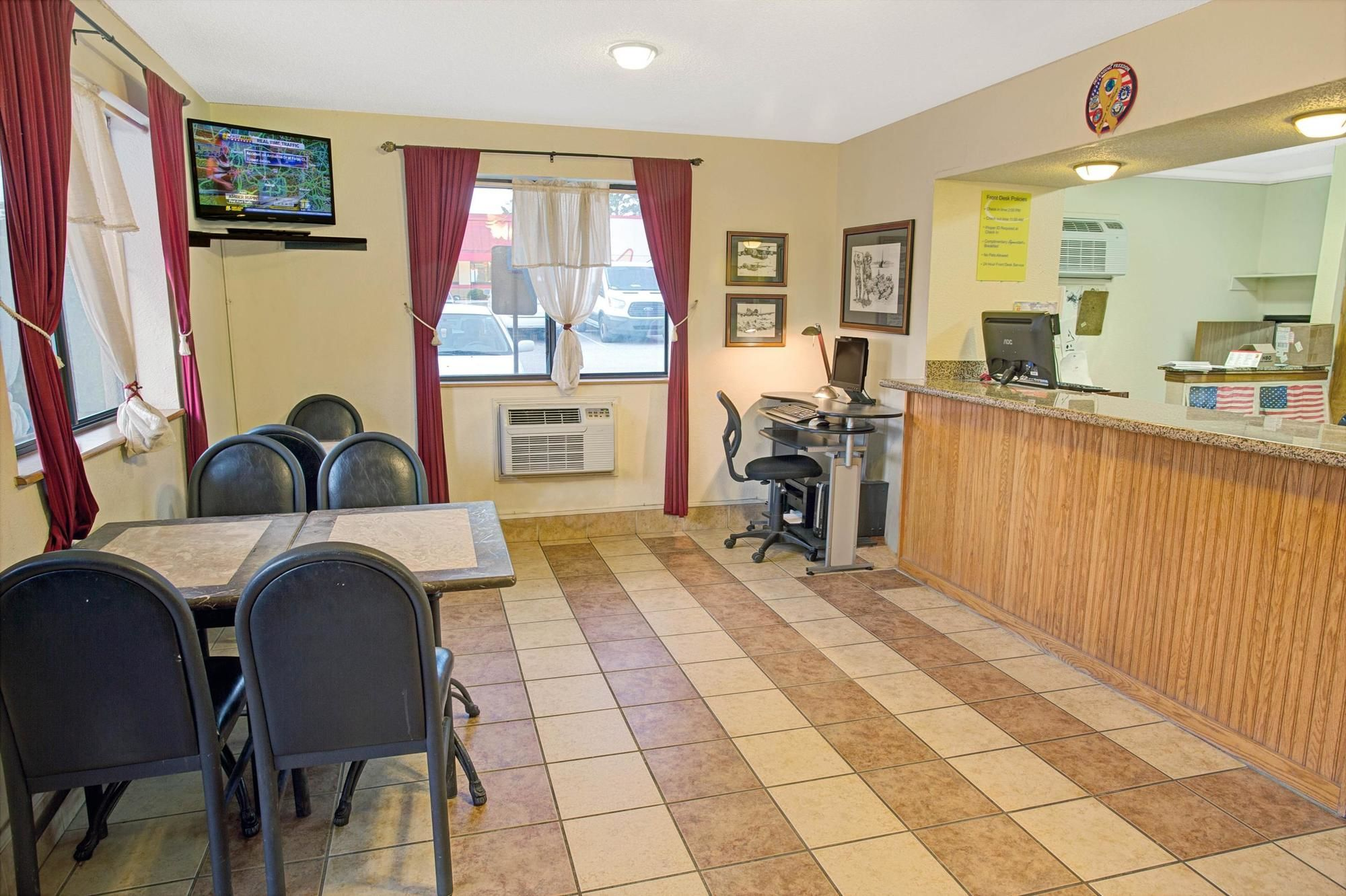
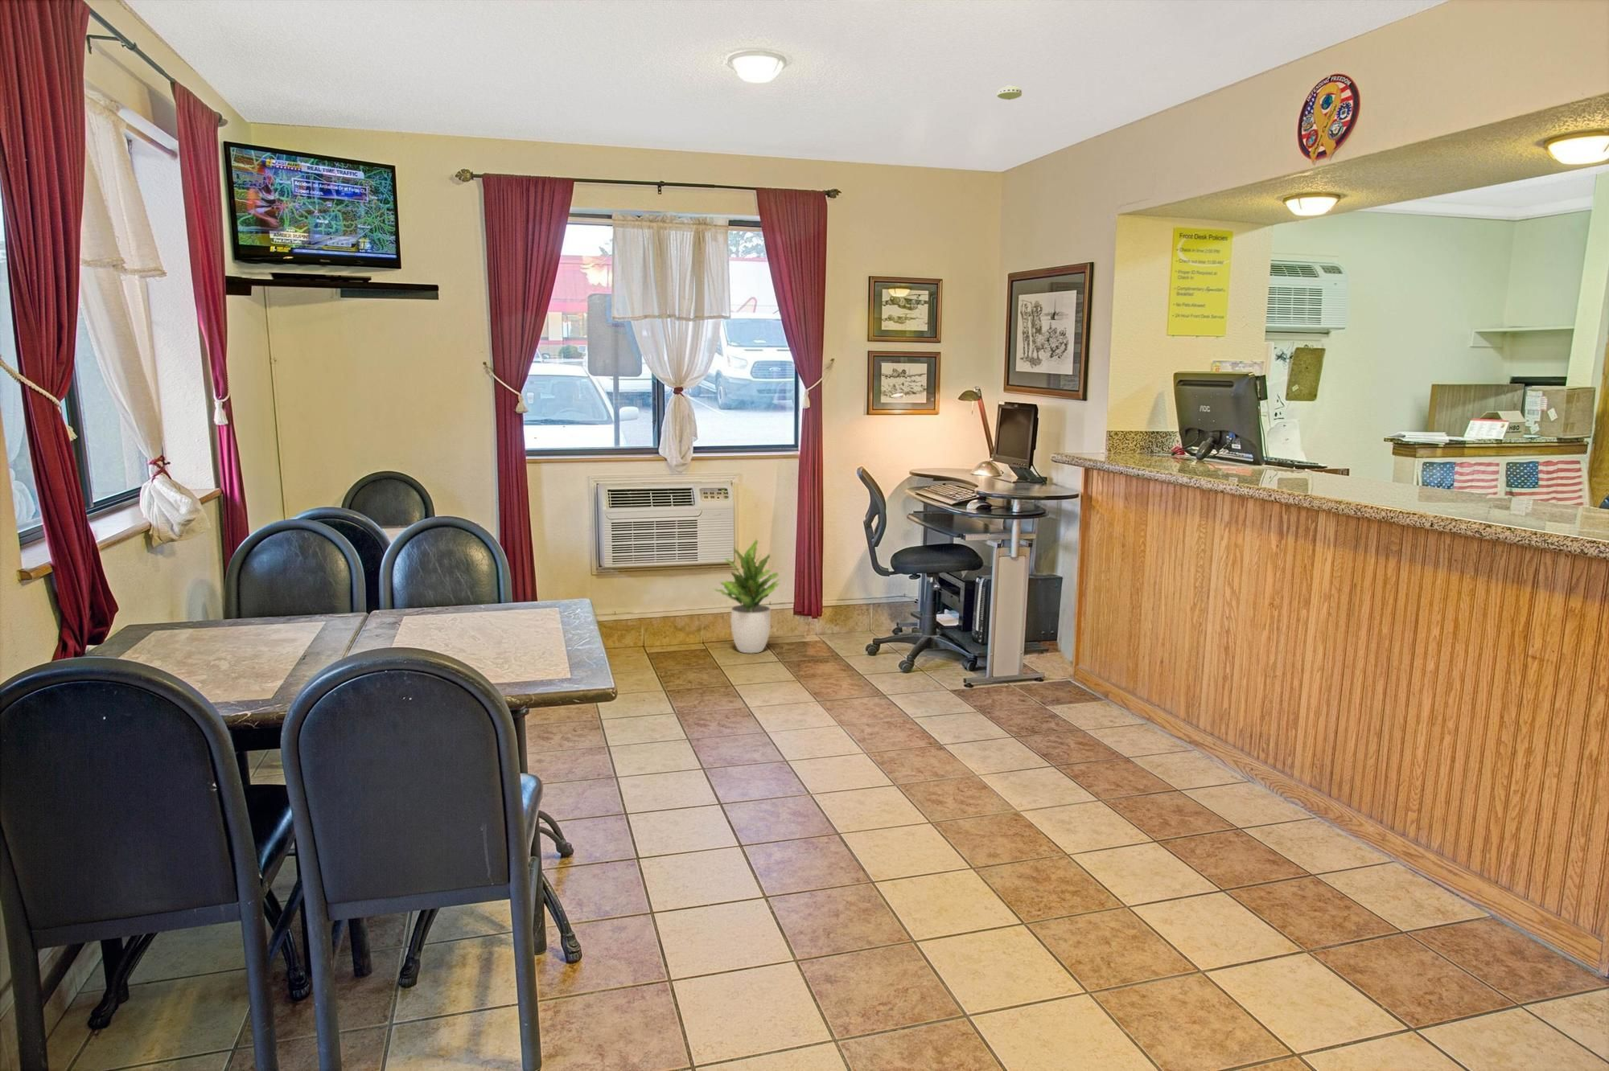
+ potted plant [712,538,781,654]
+ smoke detector [997,85,1022,100]
